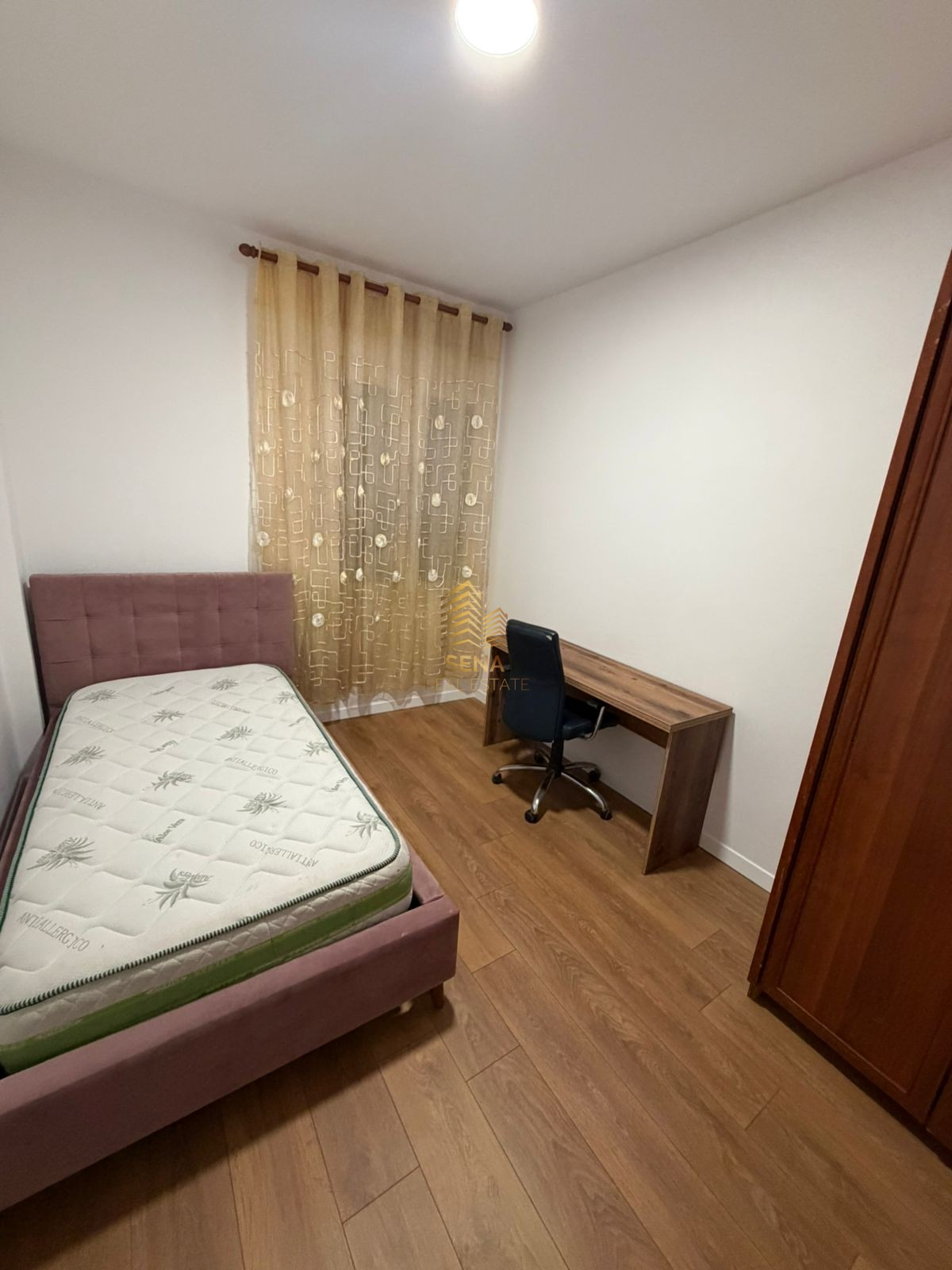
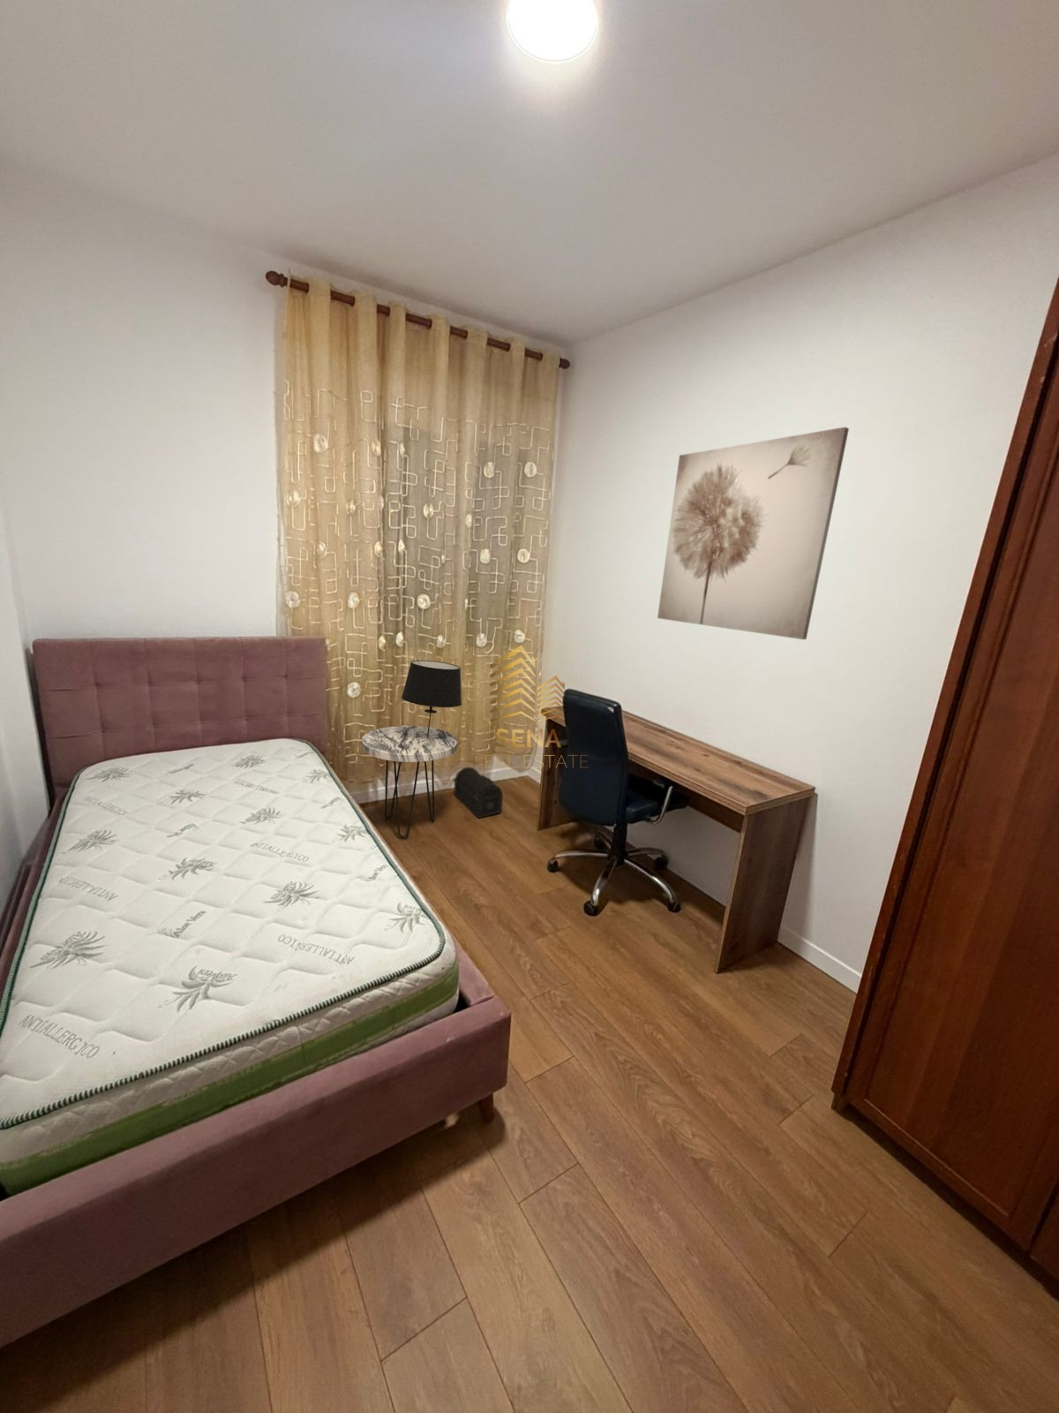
+ side table [360,725,458,839]
+ table lamp [400,660,463,739]
+ wall art [656,426,850,640]
+ treasure chest [452,767,504,819]
